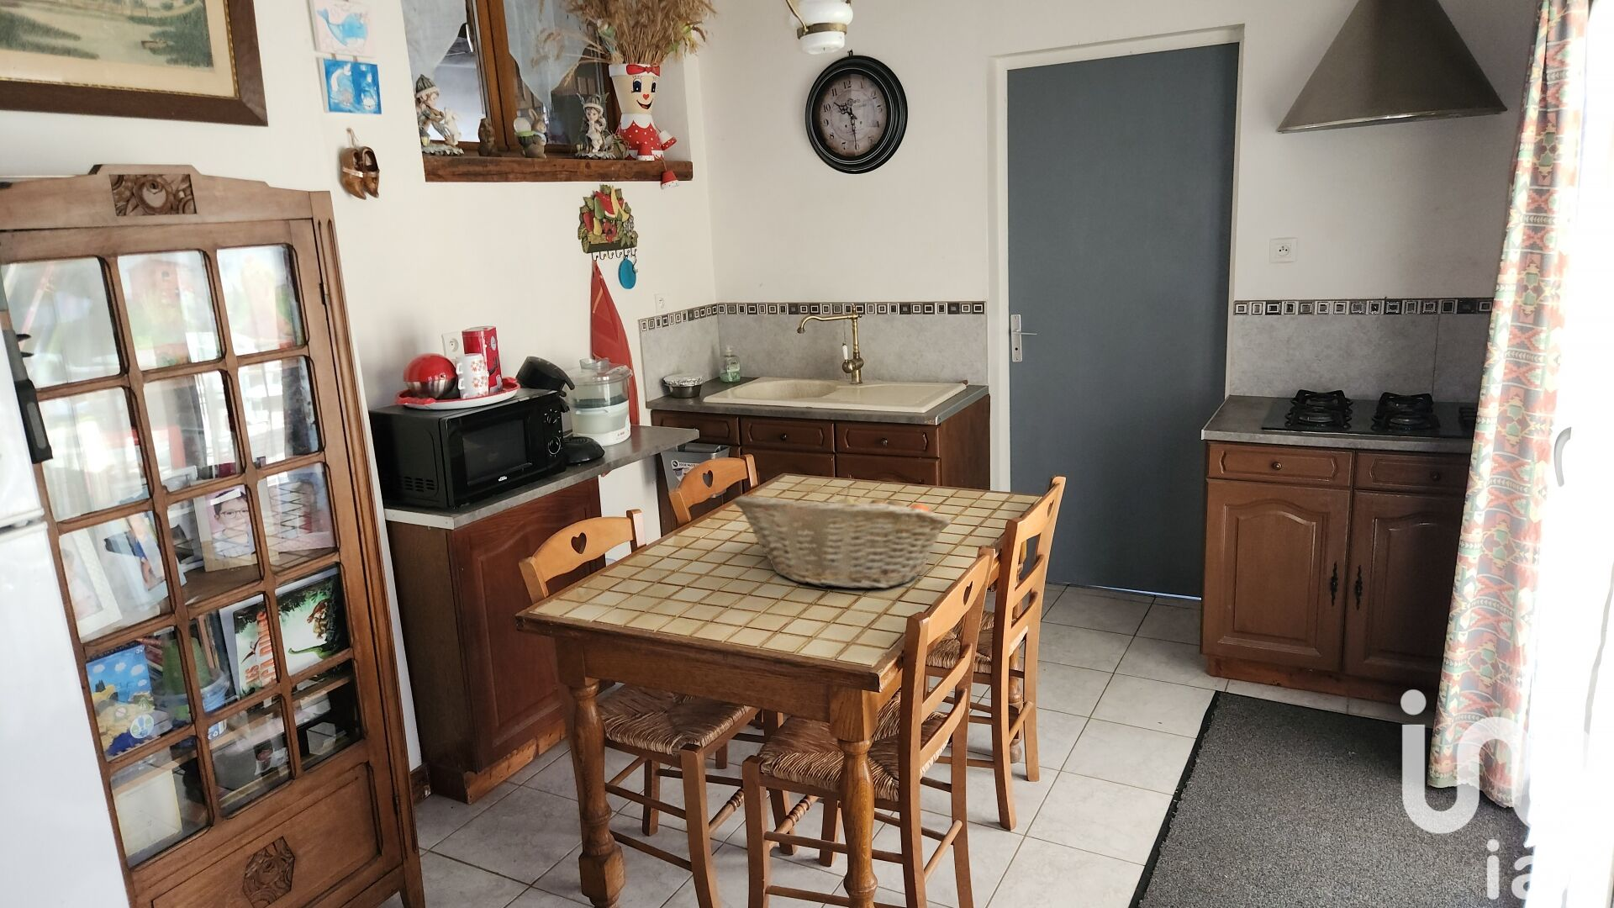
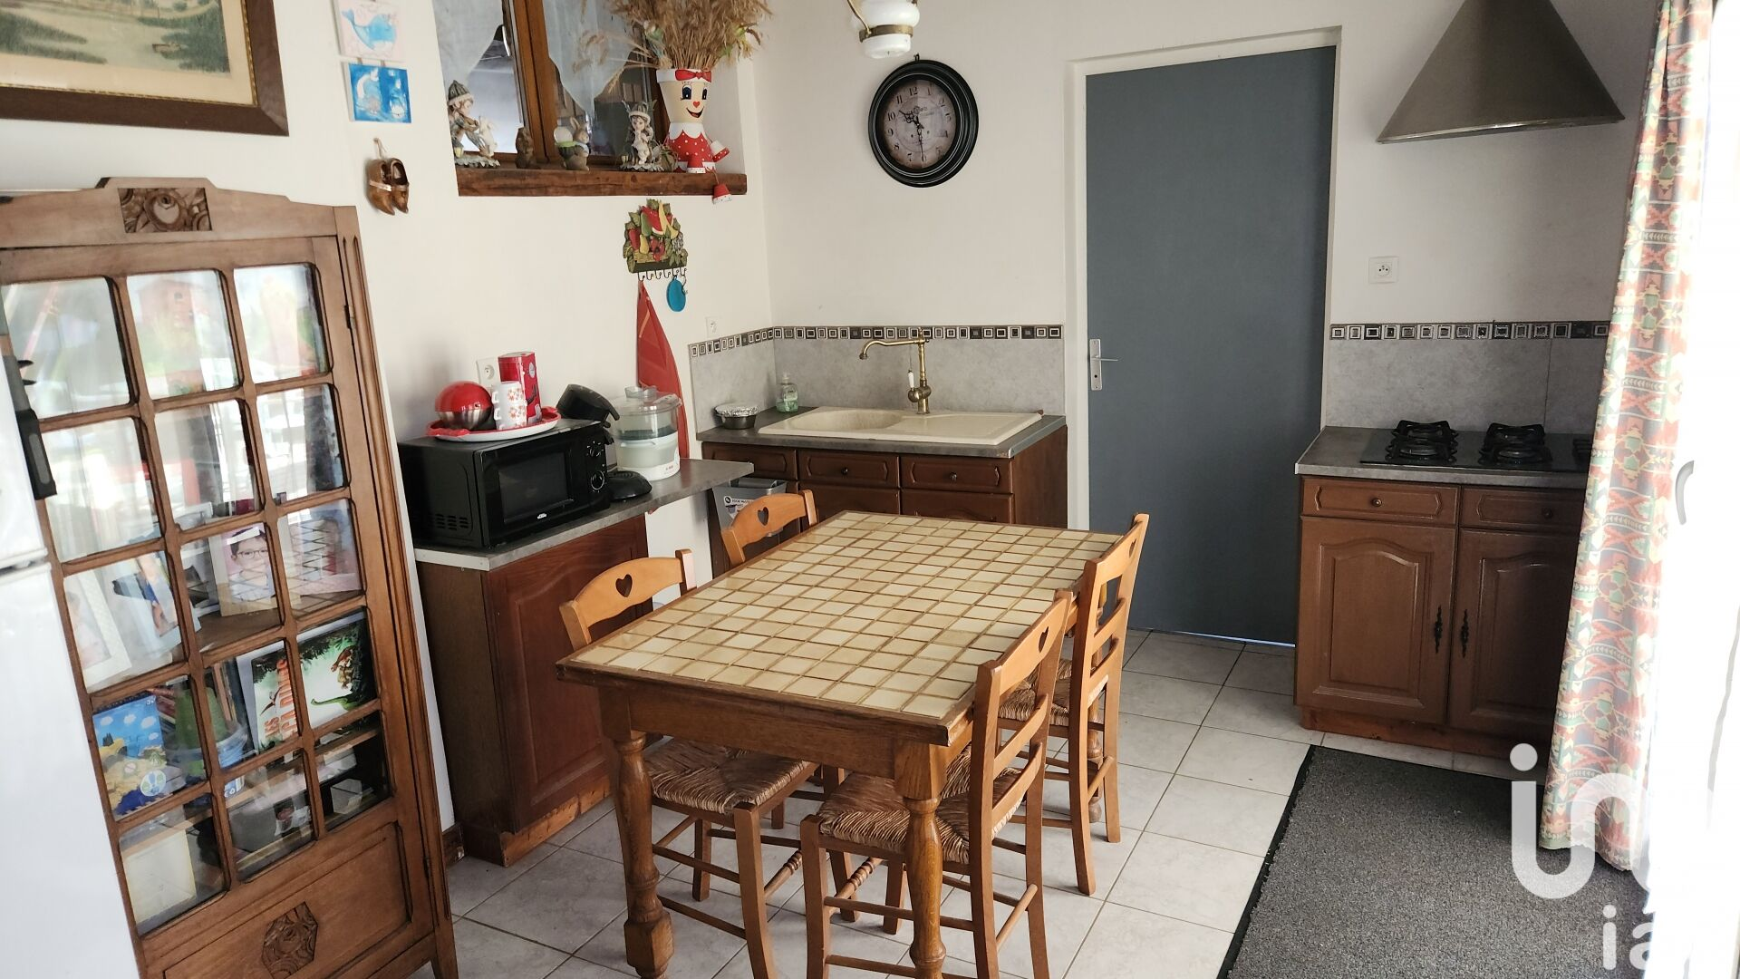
- fruit basket [733,487,952,590]
